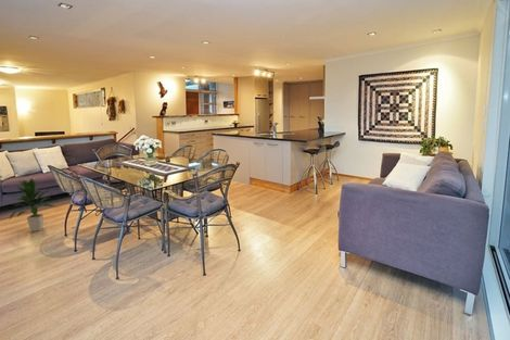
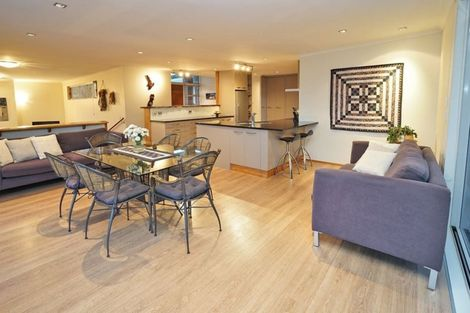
- indoor plant [8,177,59,232]
